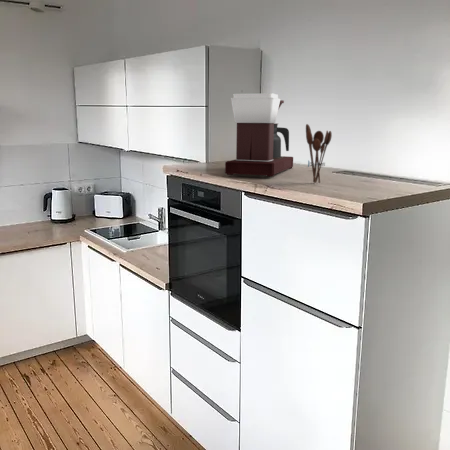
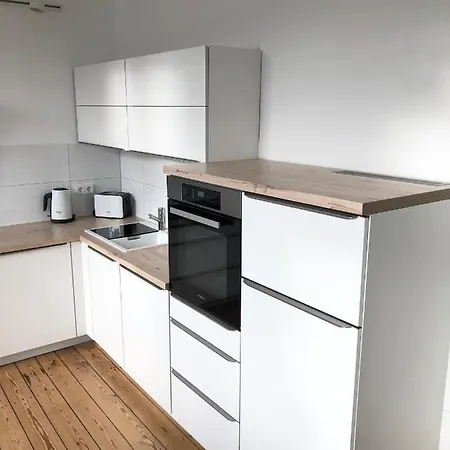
- utensil holder [305,123,333,184]
- coffee maker [224,92,294,178]
